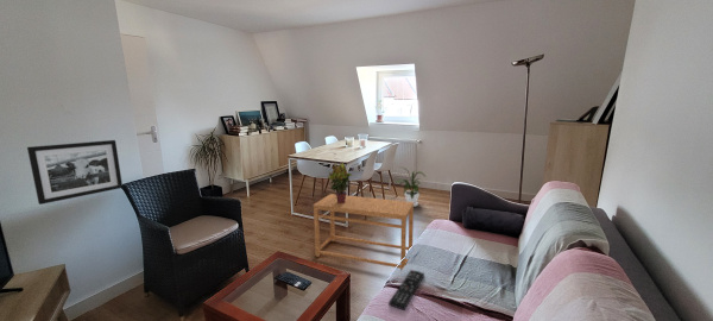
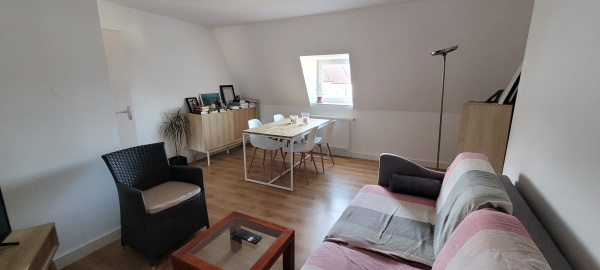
- potted plant [327,162,353,203]
- picture frame [26,139,124,206]
- side table [311,193,415,272]
- remote control [387,269,425,311]
- house plant [395,165,428,208]
